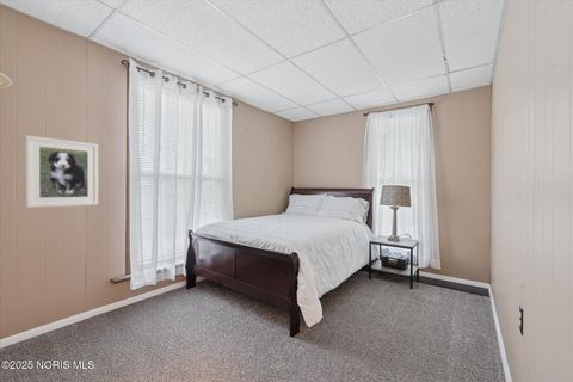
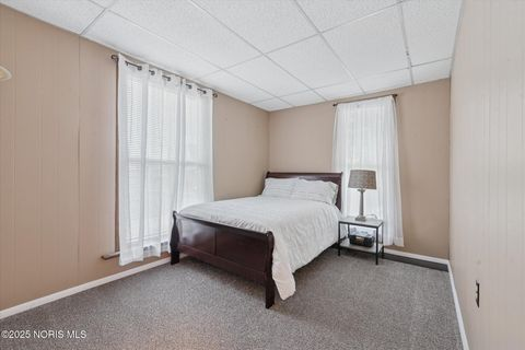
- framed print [25,135,99,209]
